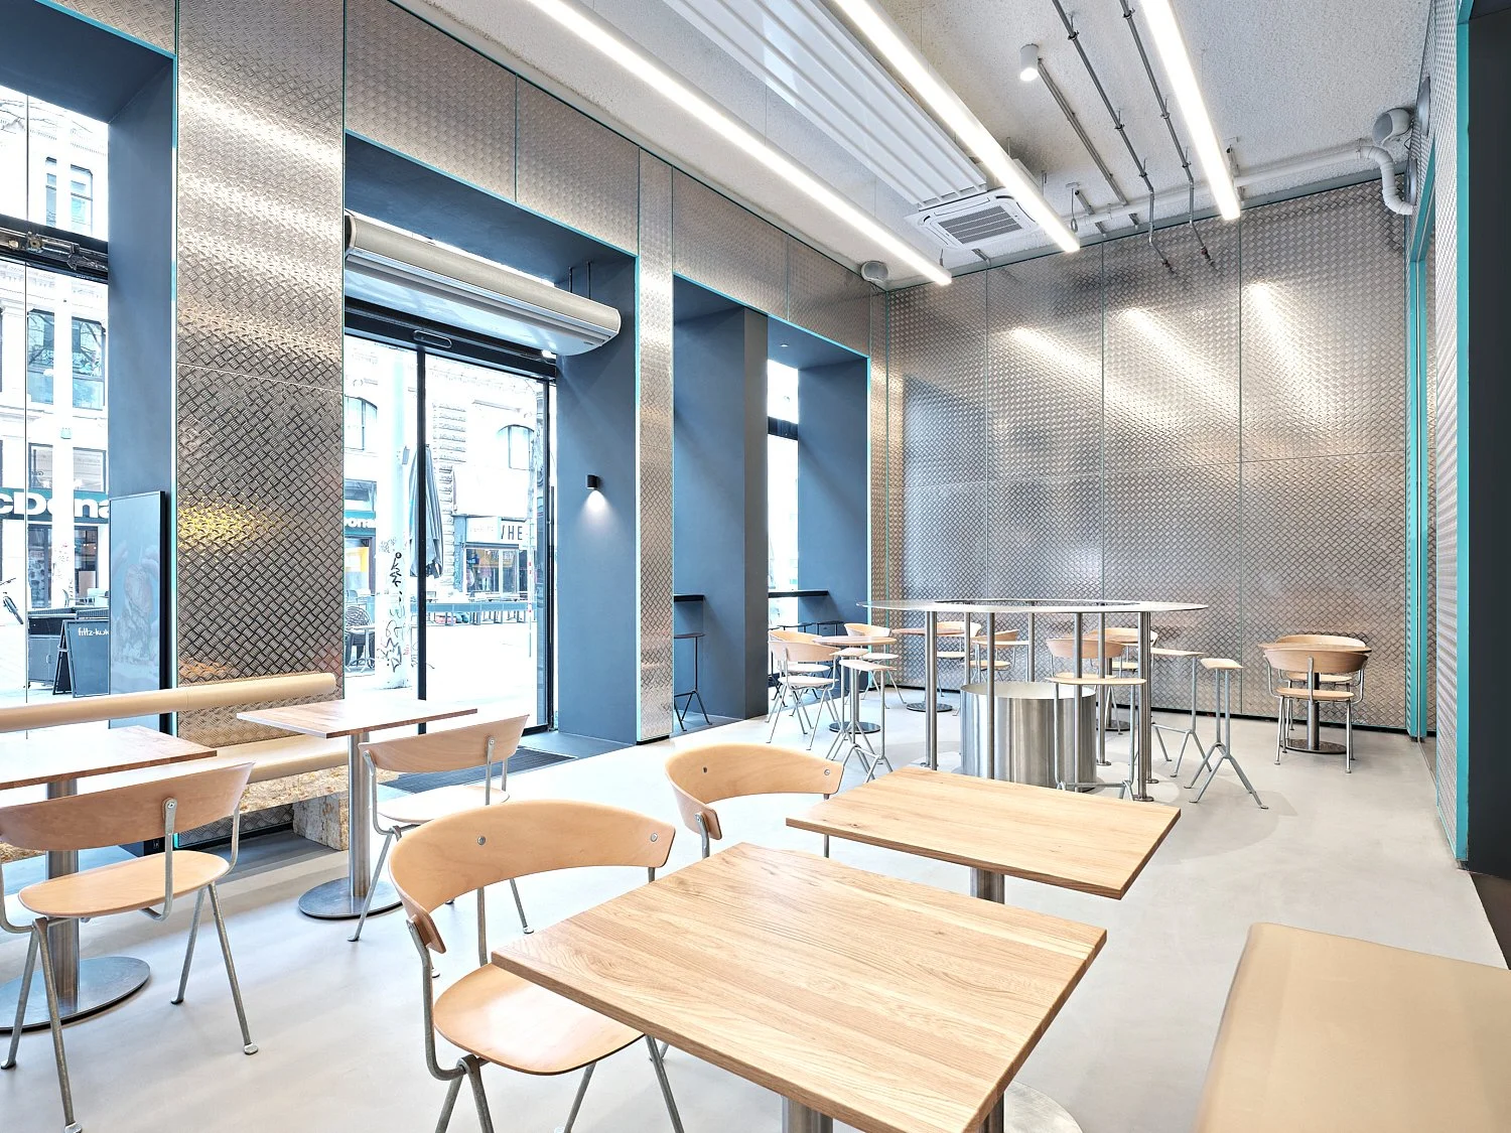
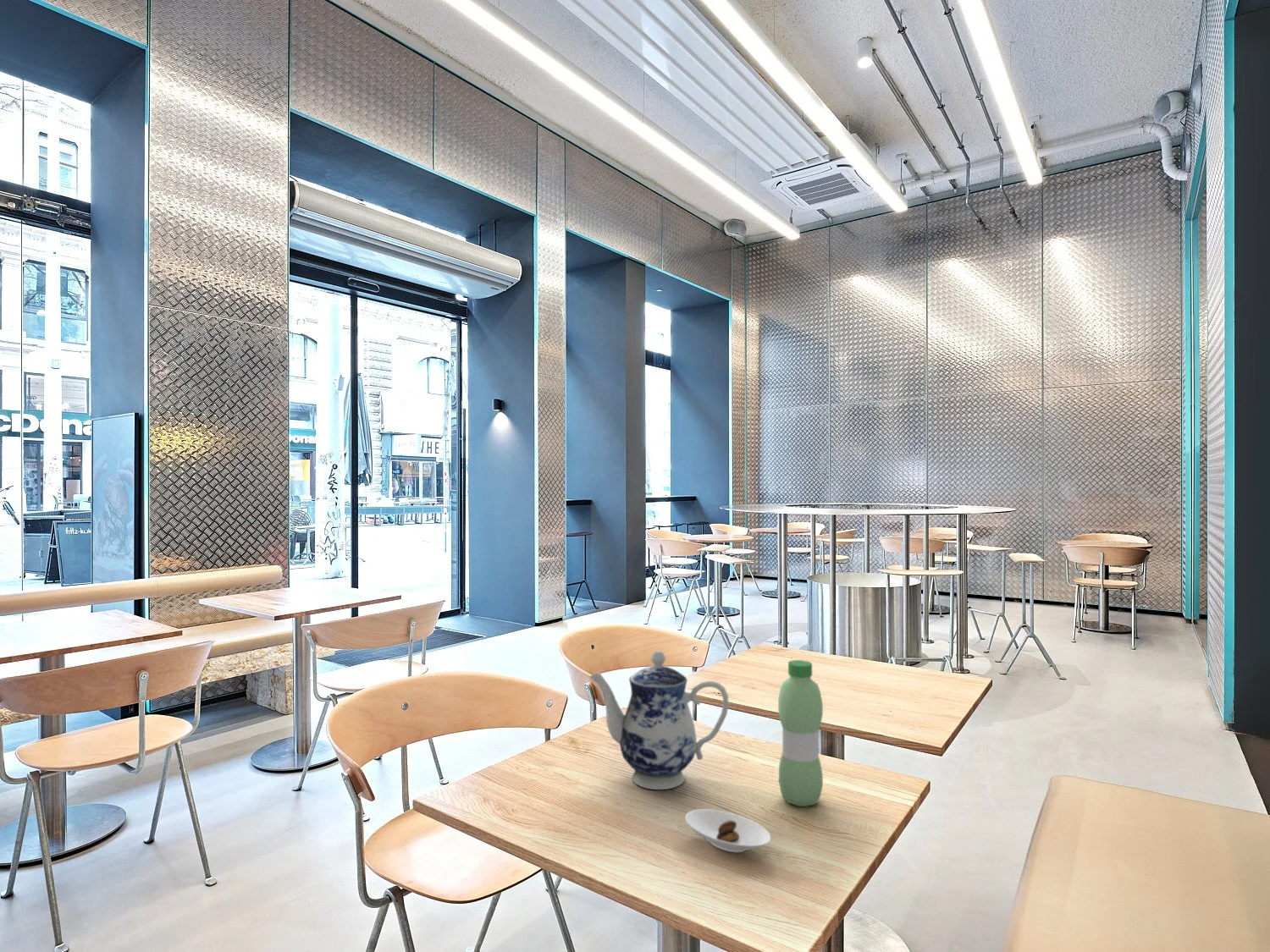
+ teapot [589,650,730,790]
+ water bottle [777,659,824,807]
+ saucer [684,808,771,853]
